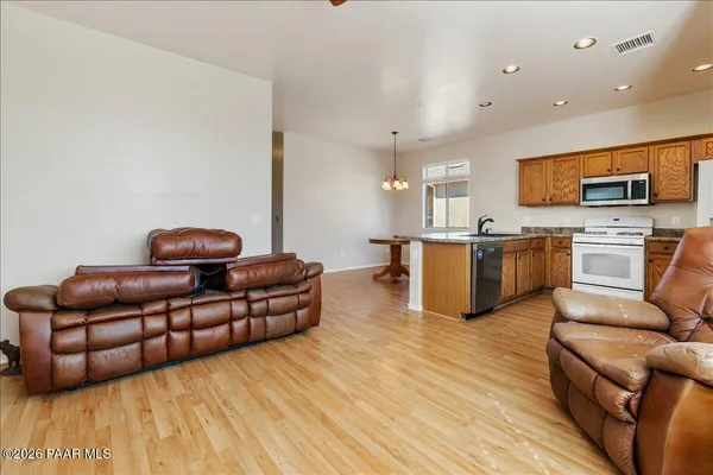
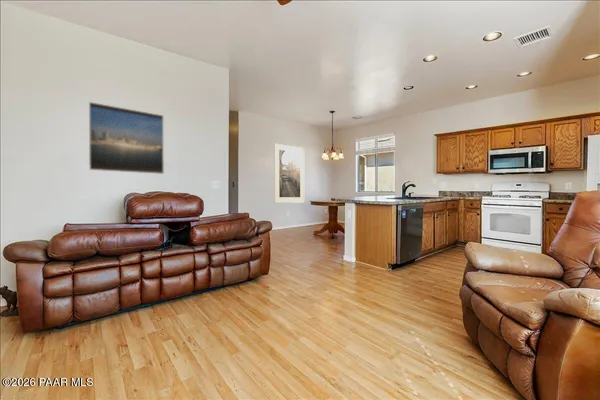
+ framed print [88,101,165,175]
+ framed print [273,143,305,204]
